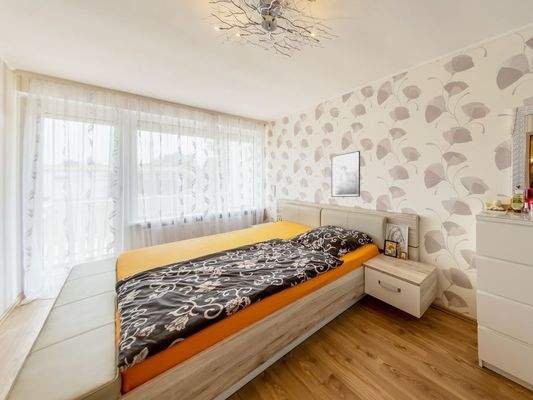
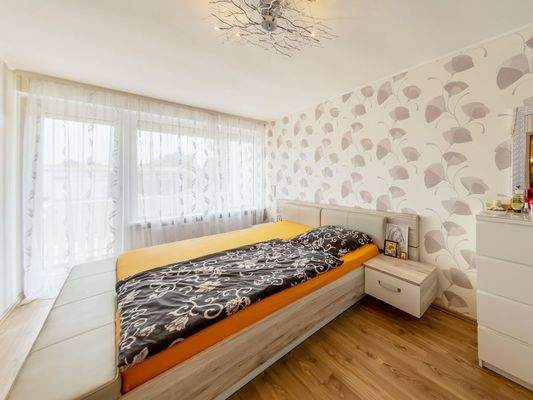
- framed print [330,150,361,198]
